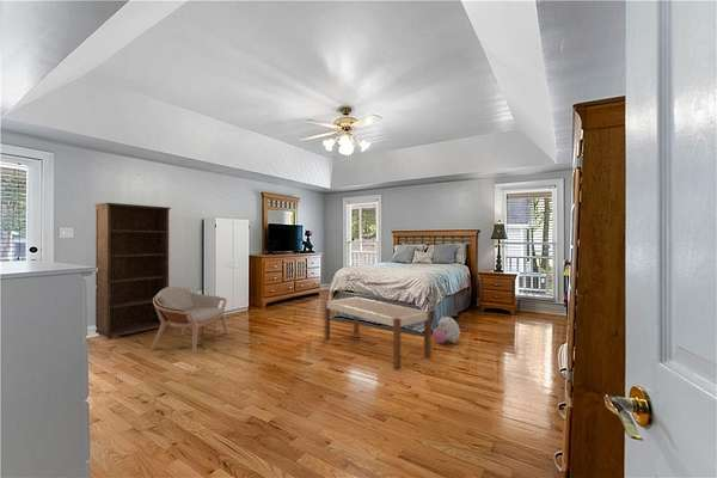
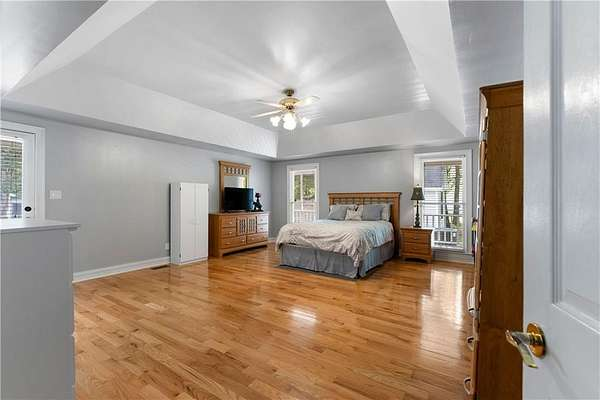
- plush toy [431,314,461,344]
- armchair [149,286,229,355]
- bookcase [93,202,172,341]
- bench [323,295,433,369]
